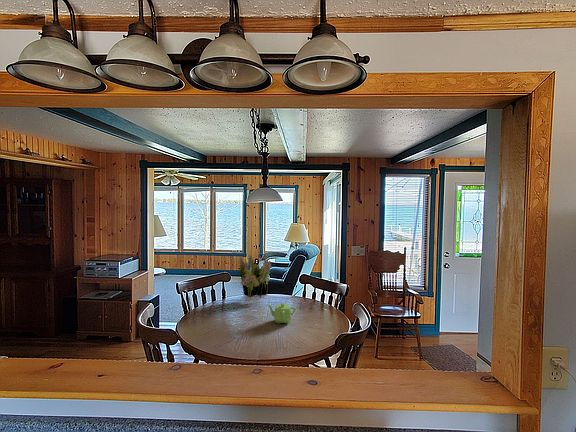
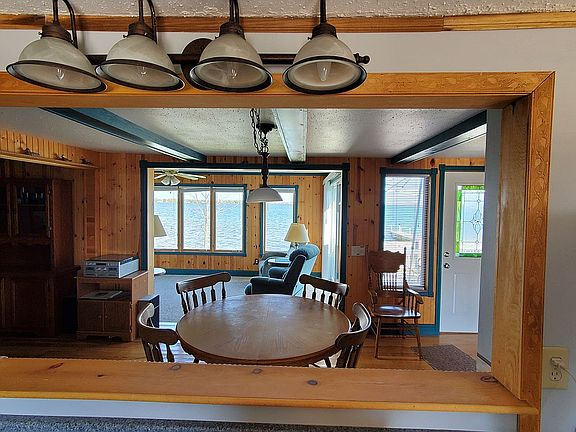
- flower bouquet [238,254,272,301]
- teapot [266,303,297,324]
